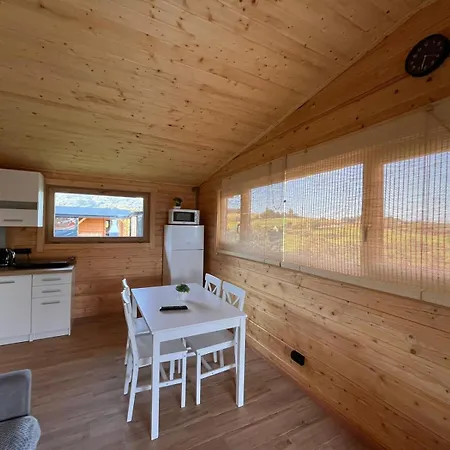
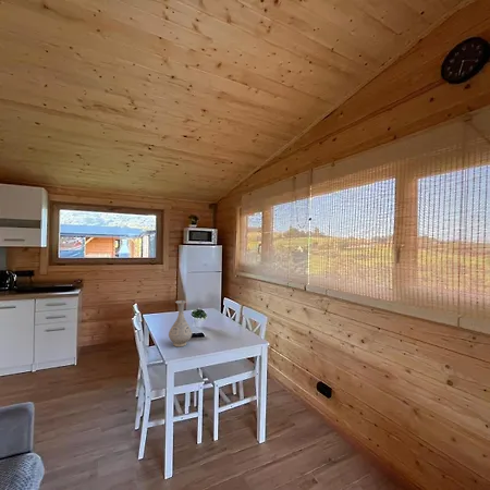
+ vase [168,299,193,347]
